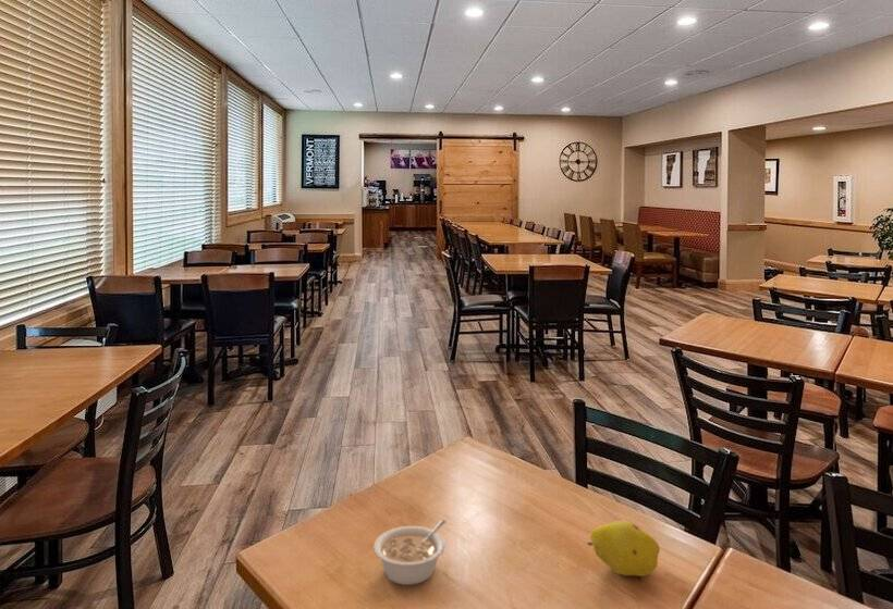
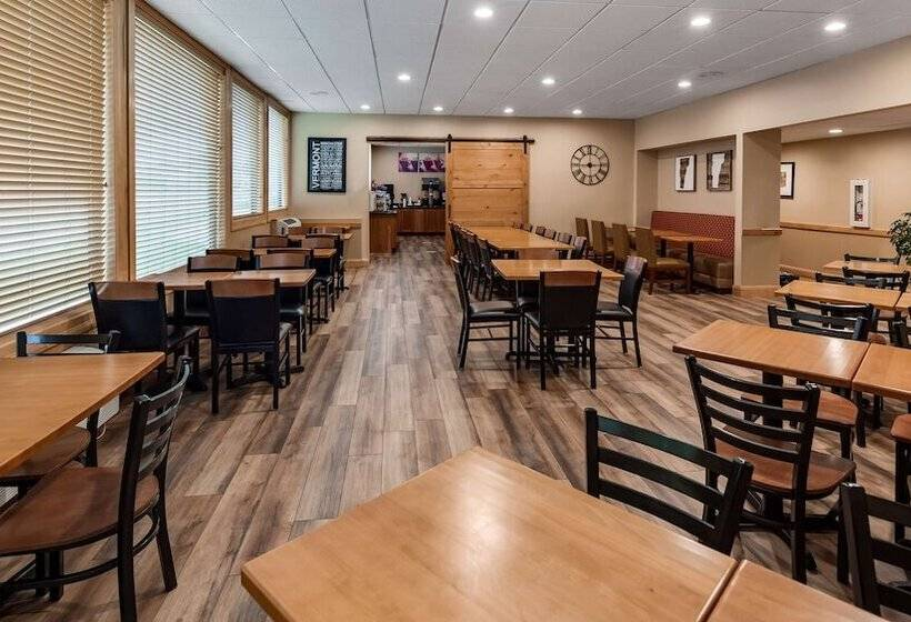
- fruit [586,520,661,577]
- legume [372,519,448,586]
